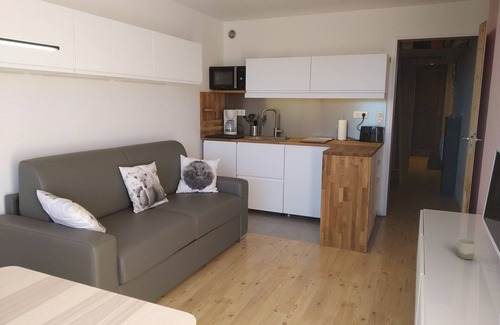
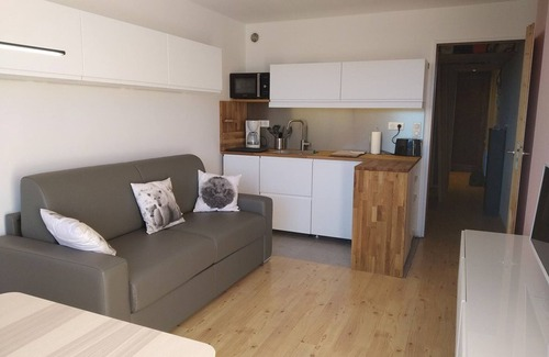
- cup [456,238,476,260]
